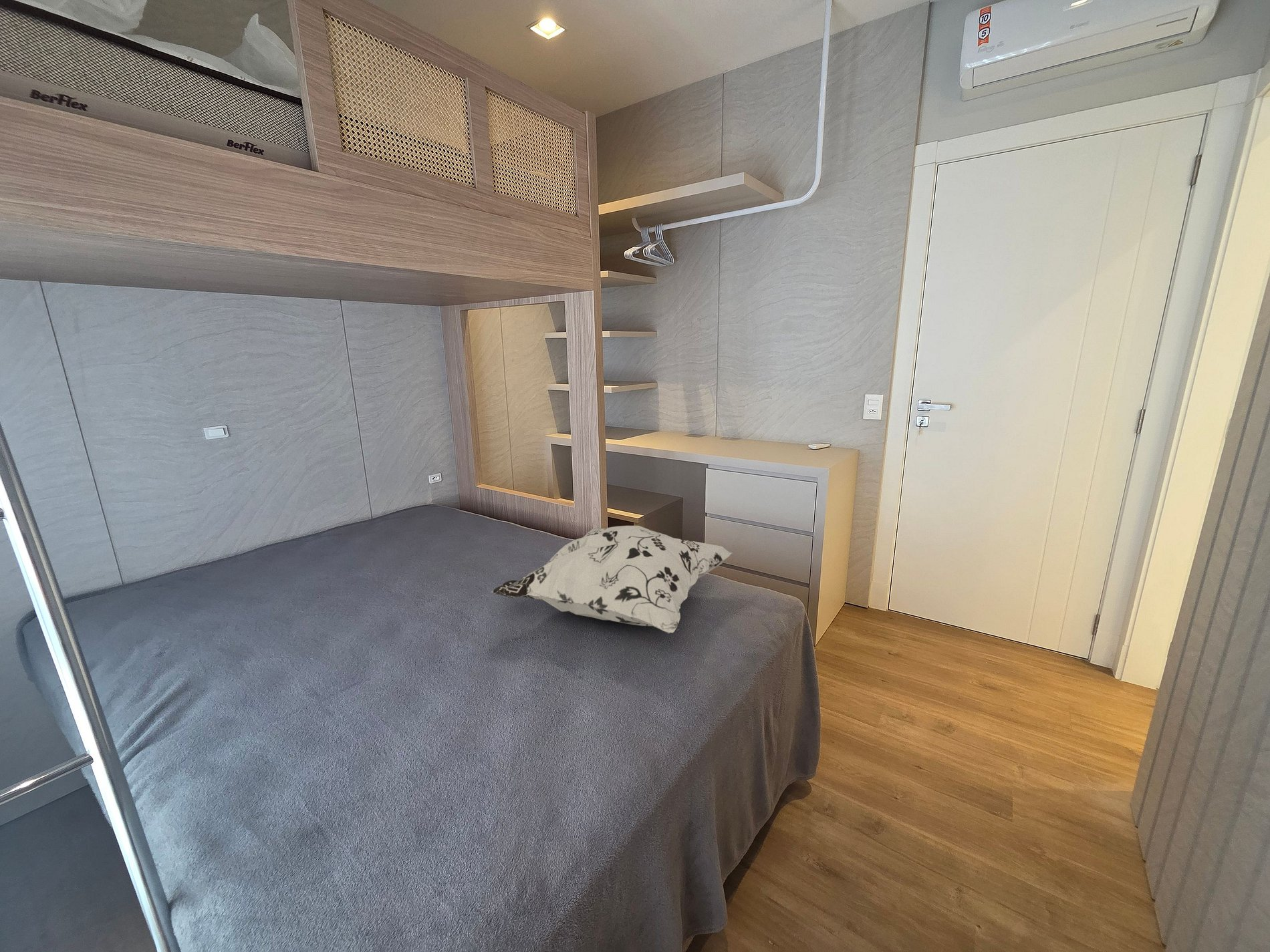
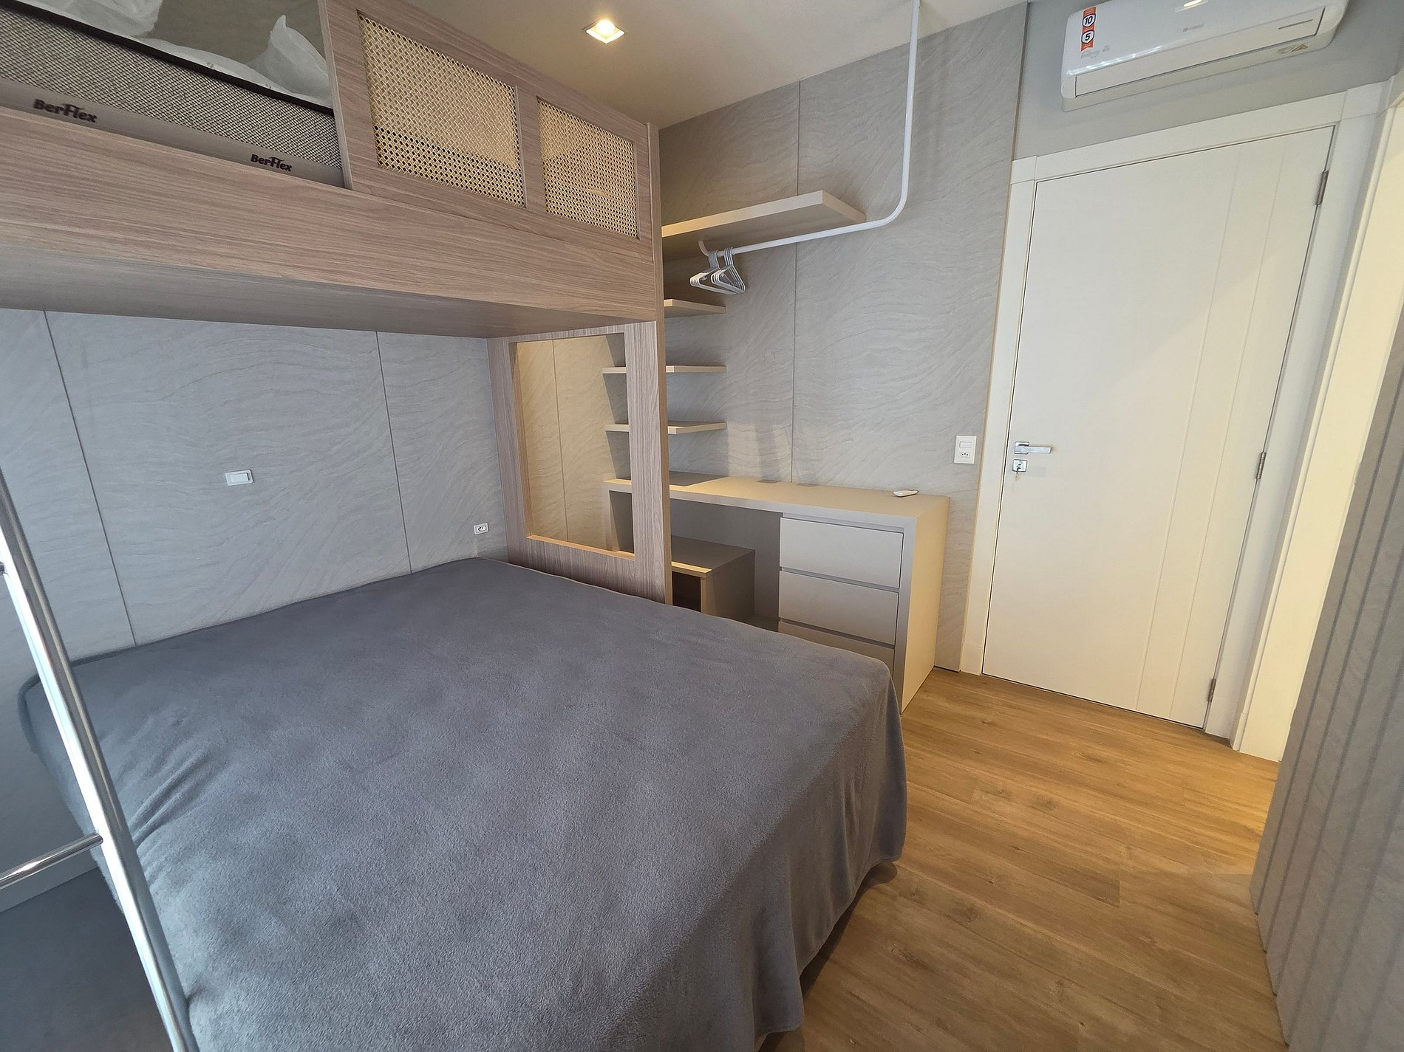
- decorative pillow [491,525,733,634]
